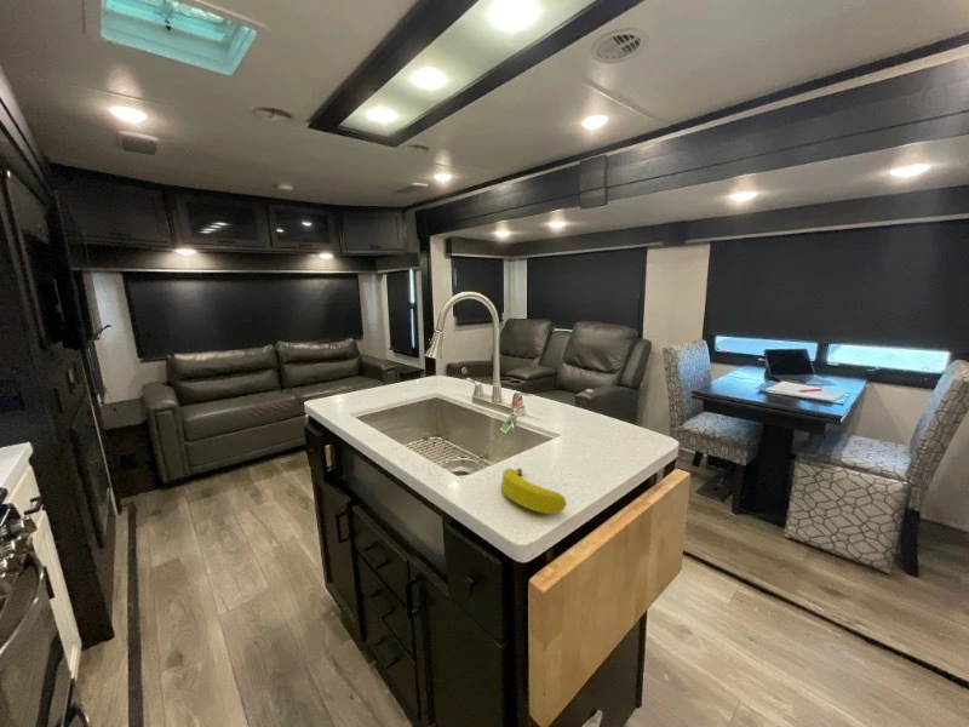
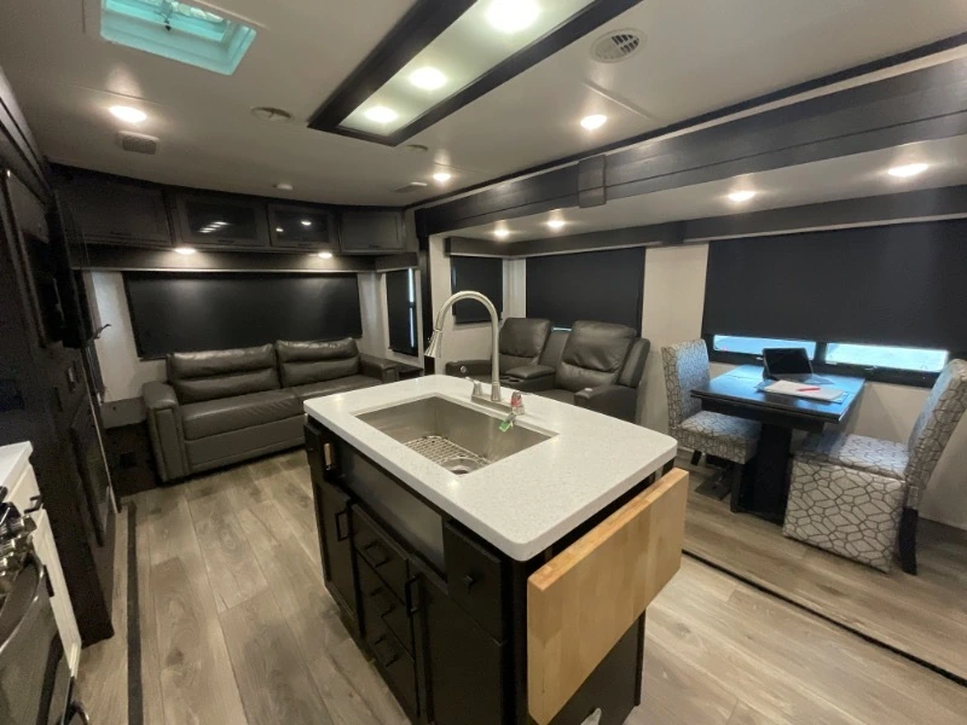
- fruit [500,466,568,515]
